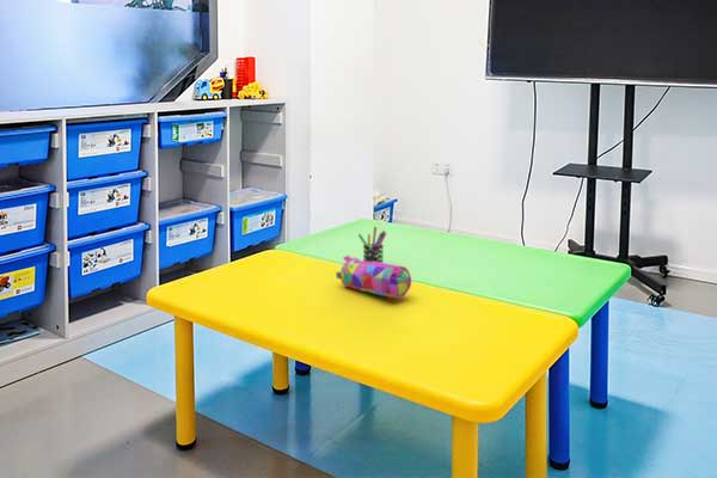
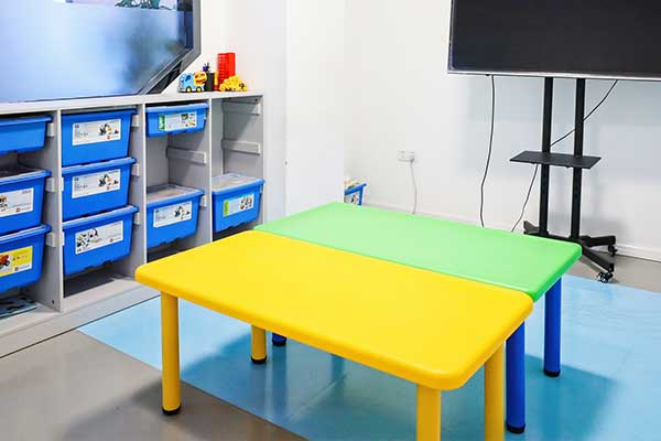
- pencil case [335,255,412,299]
- pen holder [357,226,387,263]
